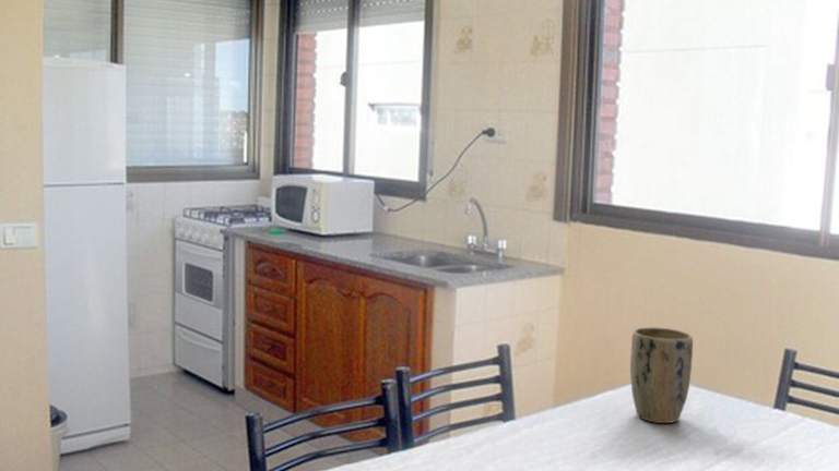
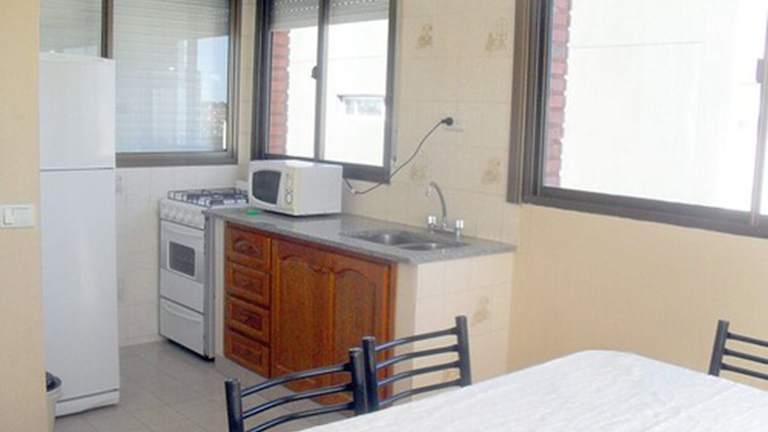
- plant pot [629,326,694,424]
